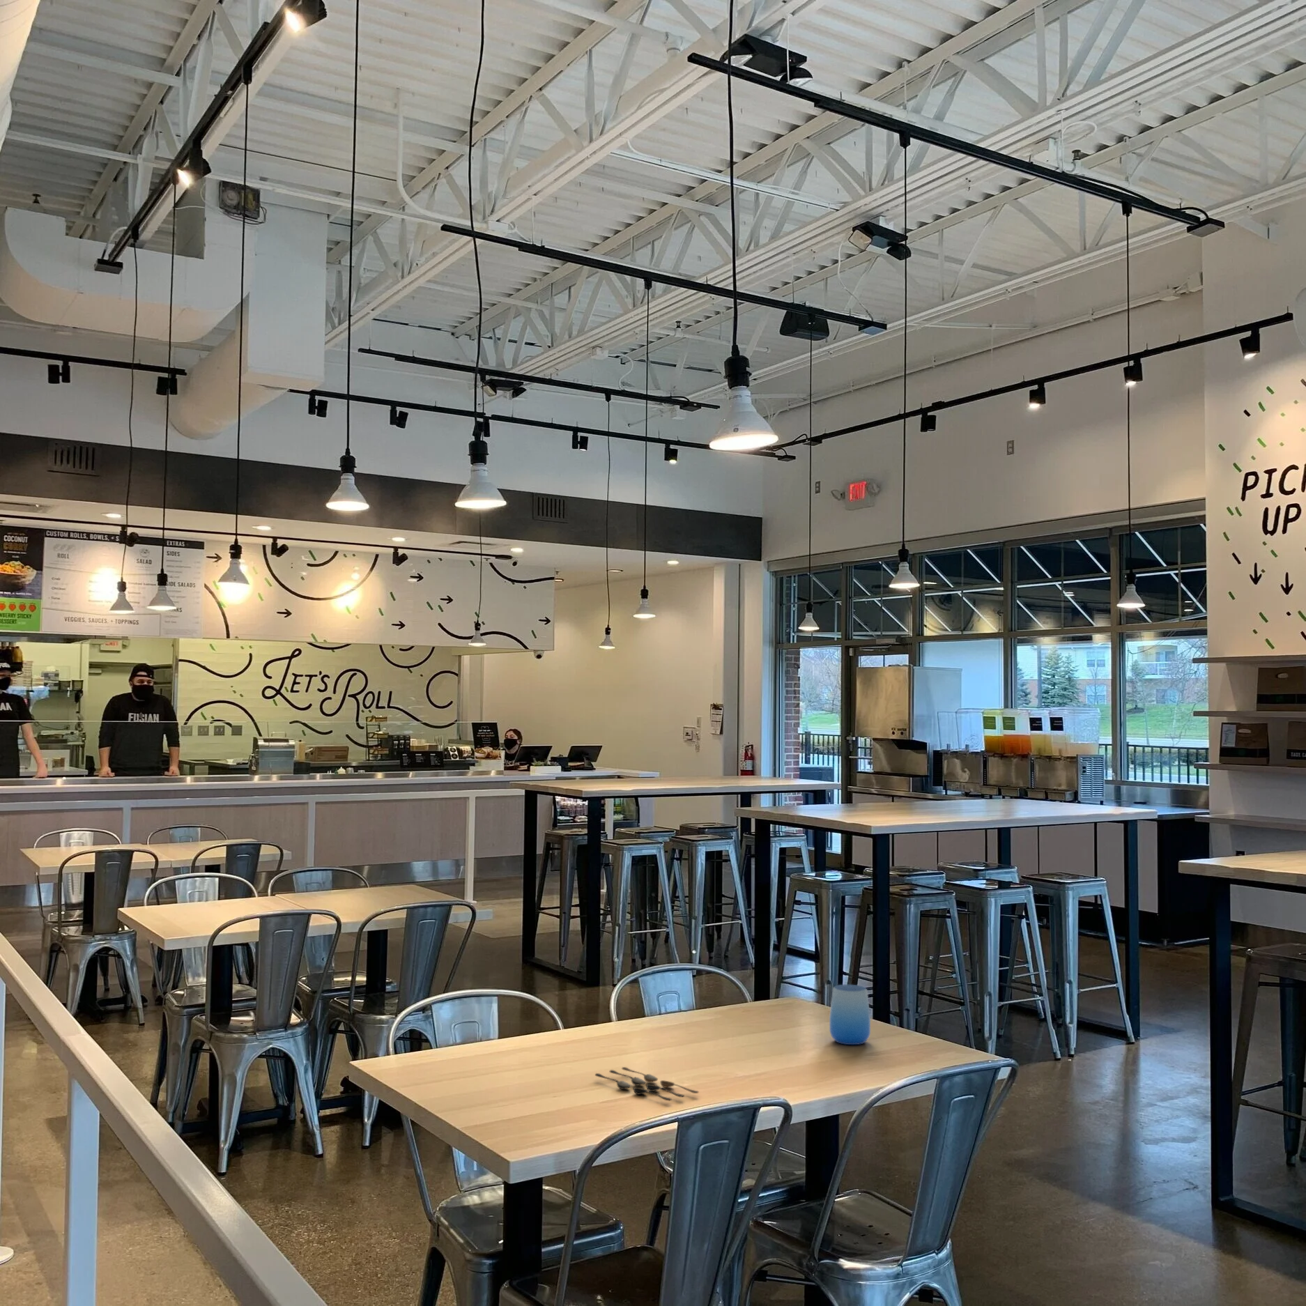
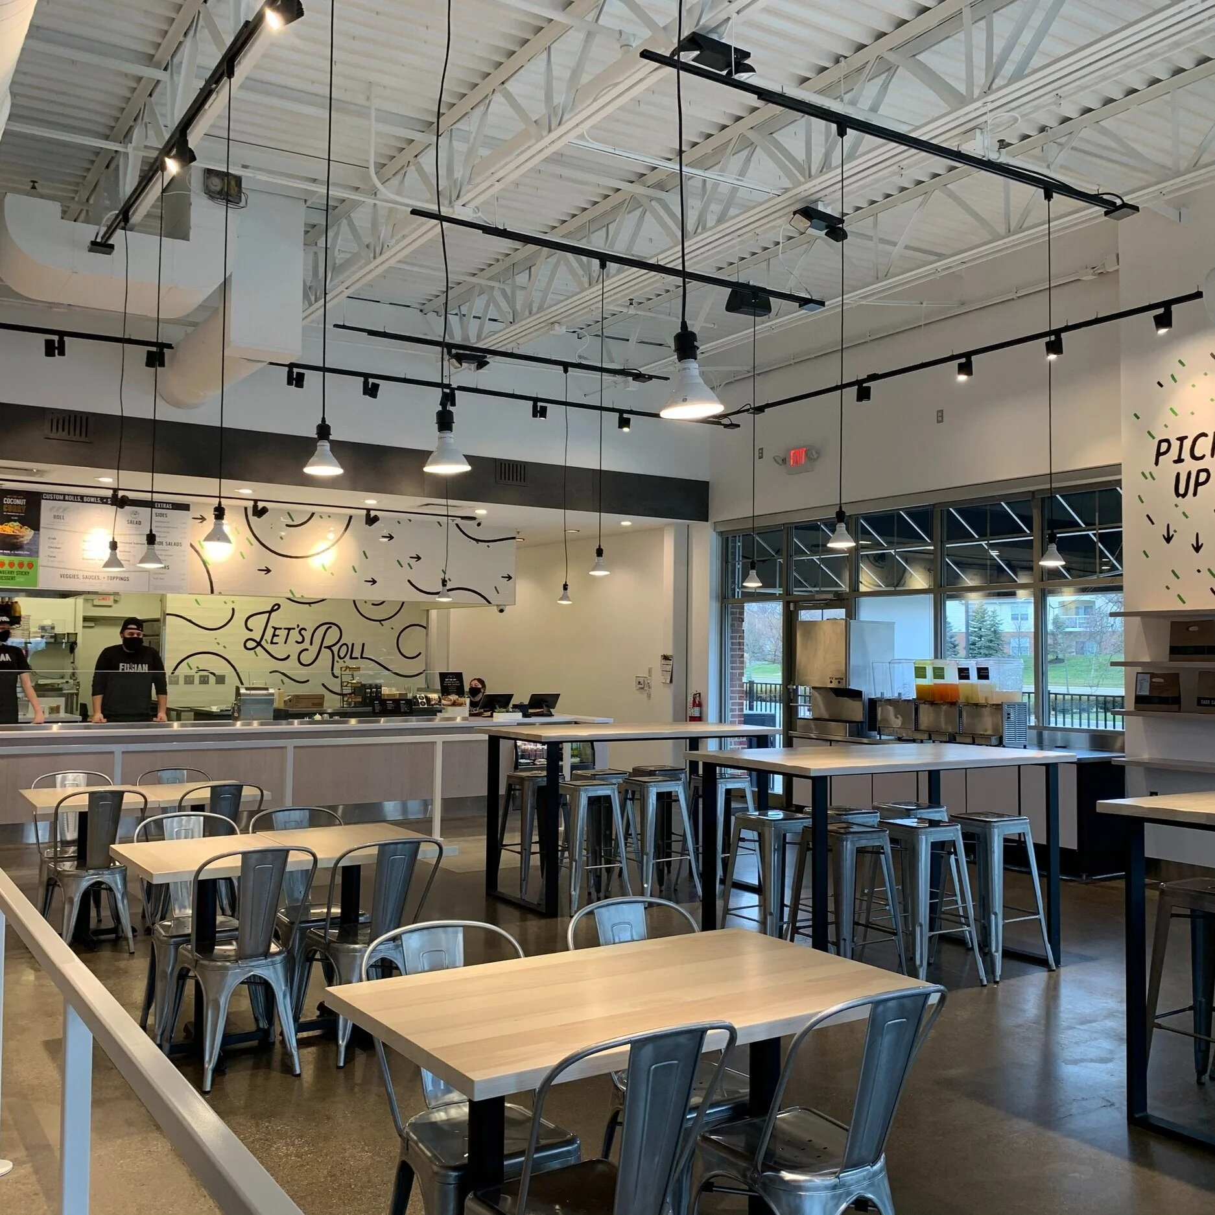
- cup [829,984,871,1045]
- spoon [594,1067,698,1101]
